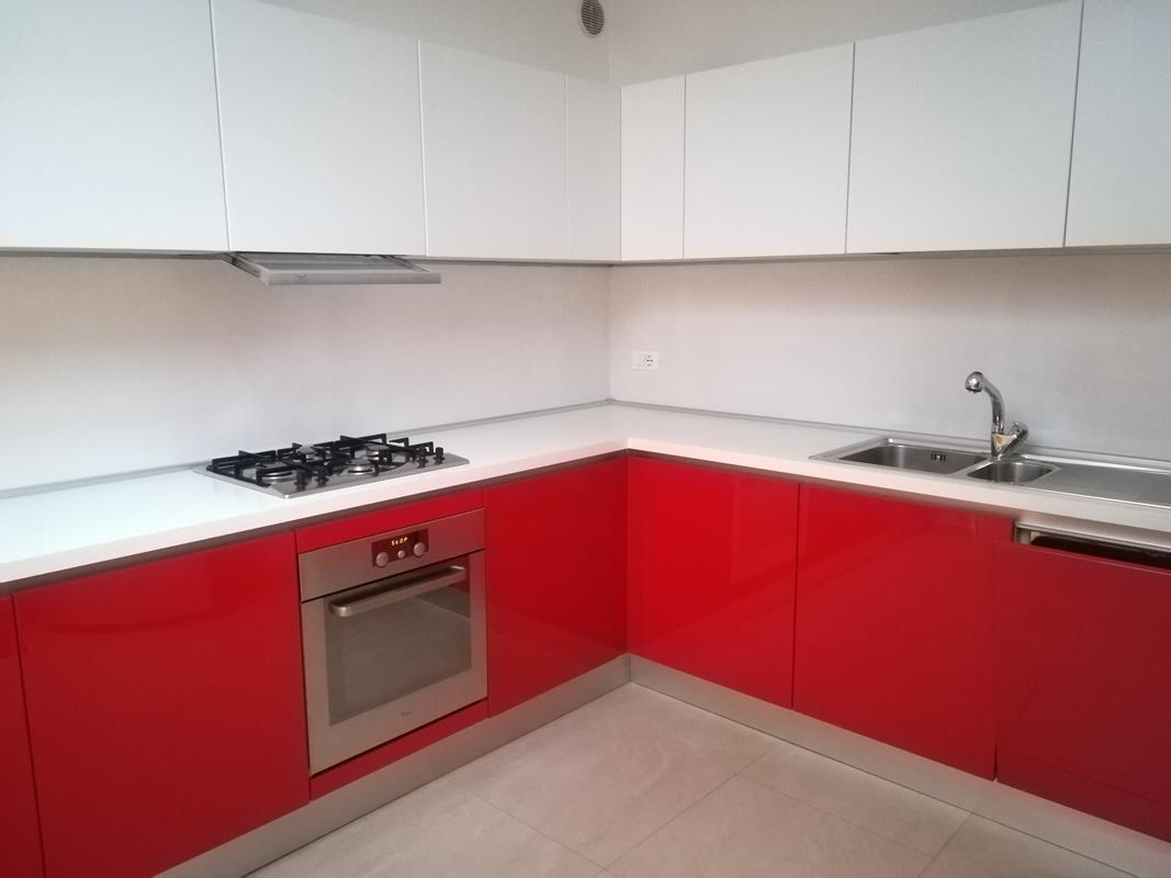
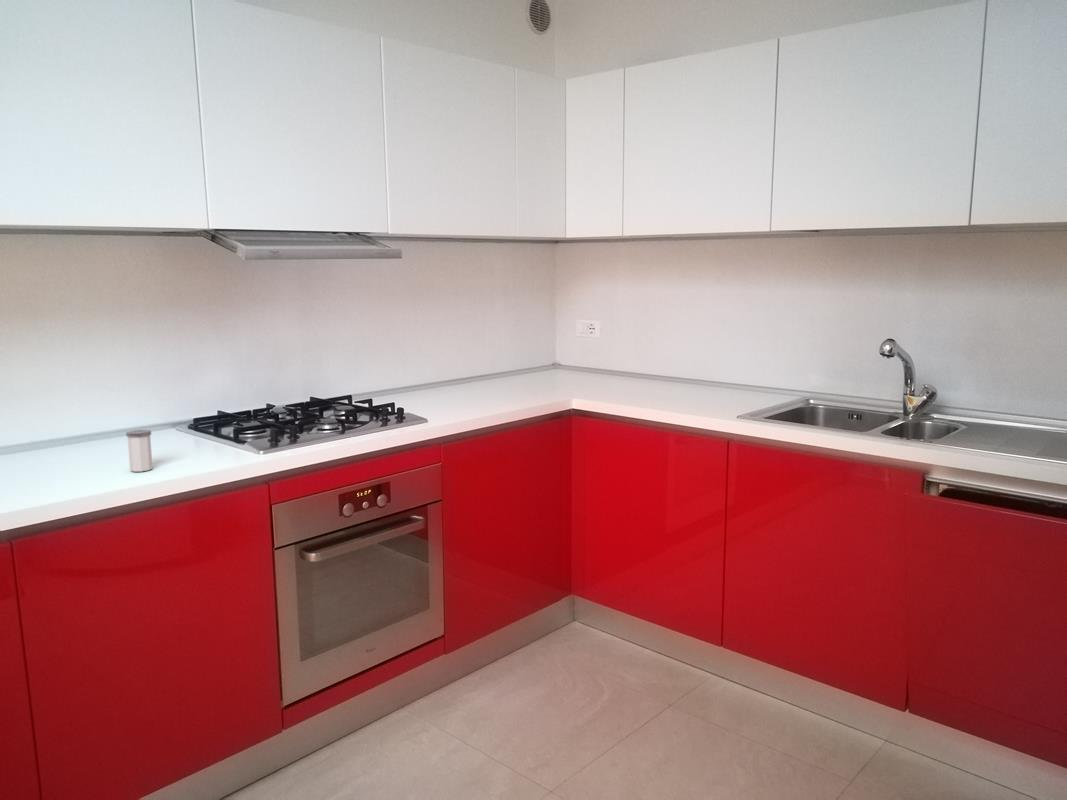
+ salt shaker [125,429,154,473]
